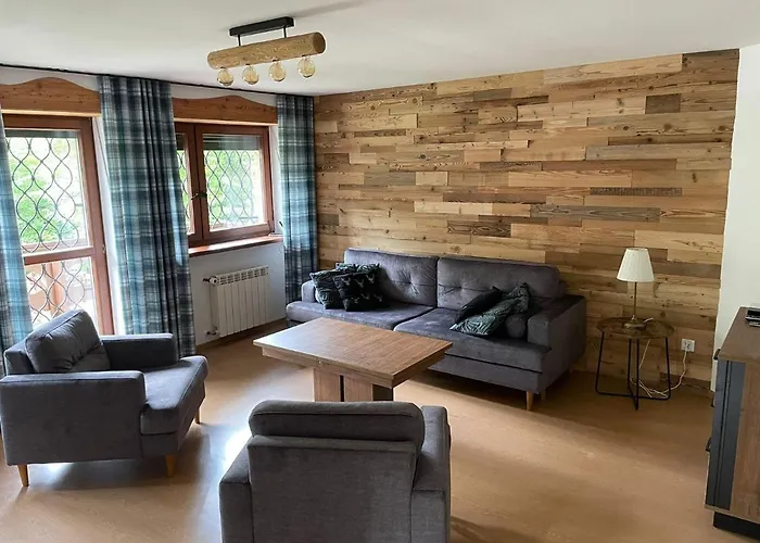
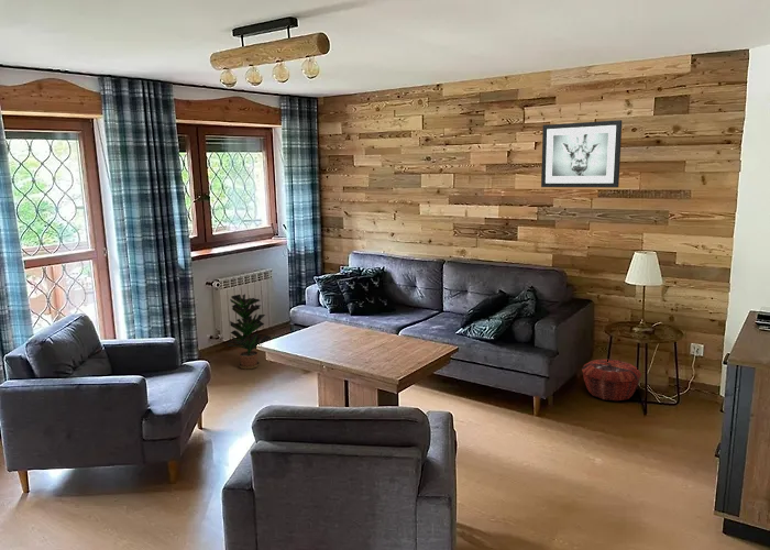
+ potted plant [227,293,272,371]
+ woven basket [580,358,642,402]
+ wall art [540,119,623,188]
